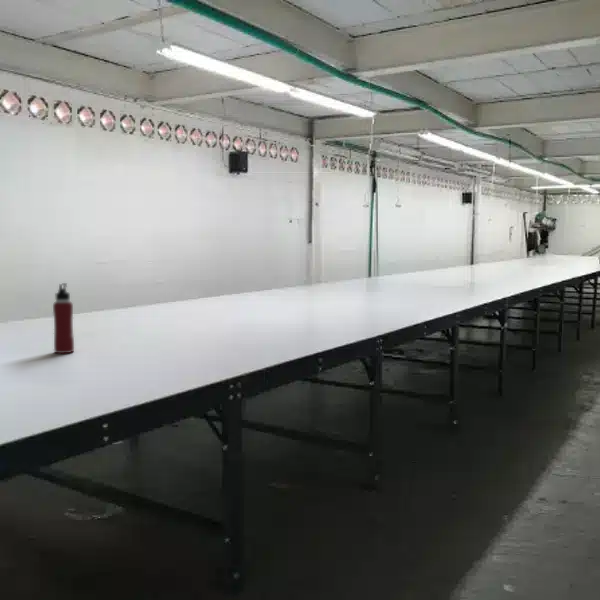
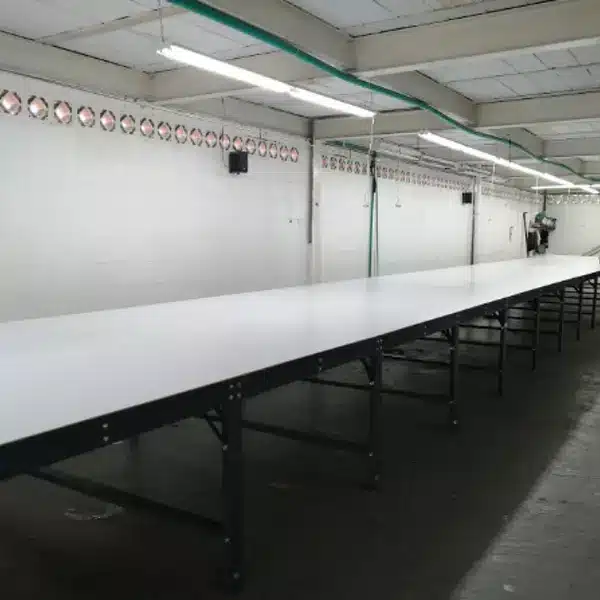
- water bottle [52,282,75,355]
